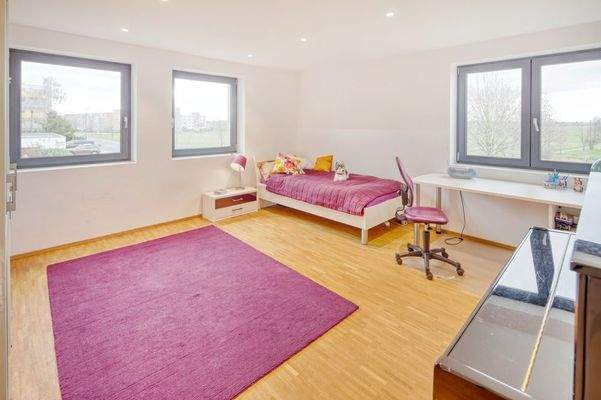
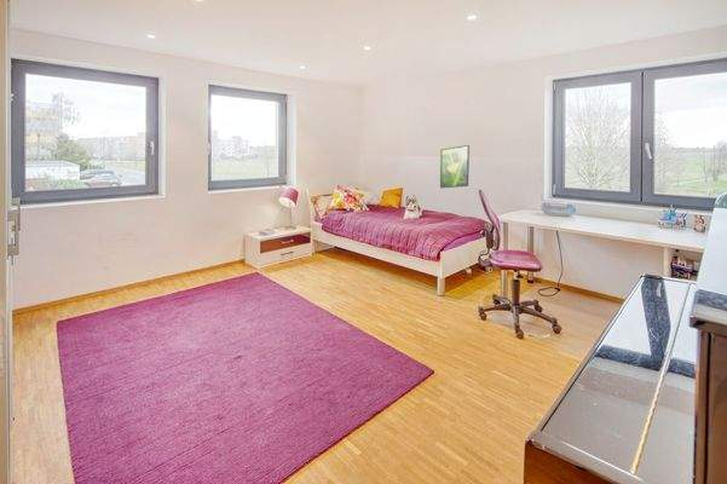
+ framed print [439,144,471,189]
